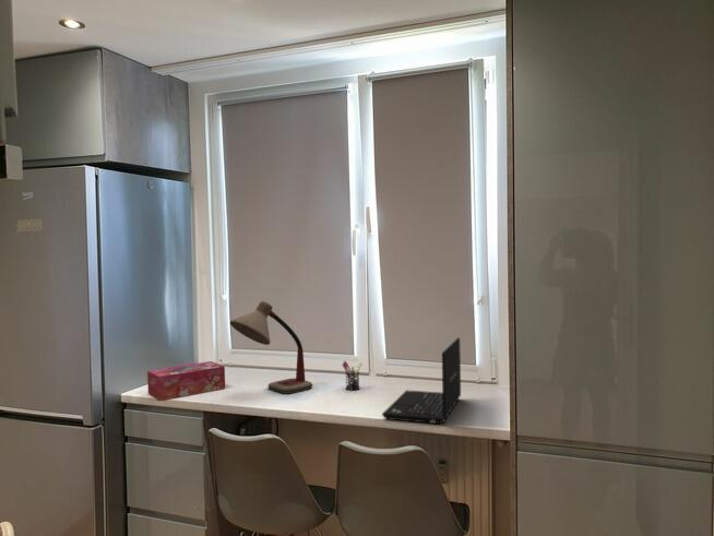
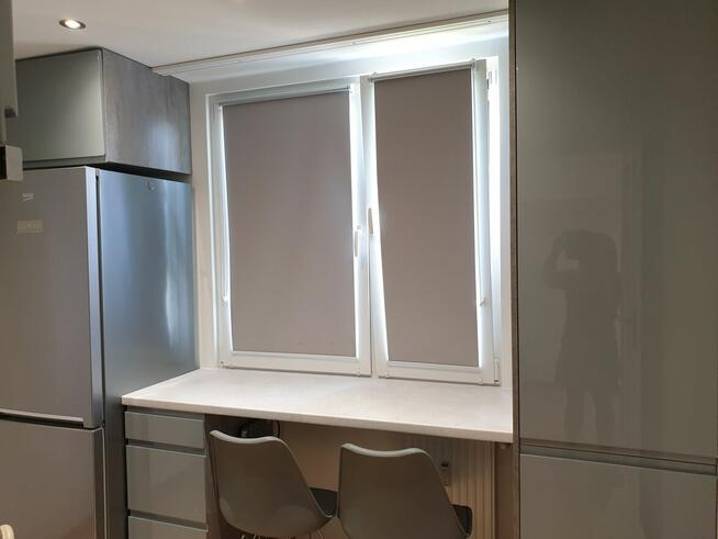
- tissue box [146,360,226,402]
- desk lamp [229,300,313,394]
- laptop [381,336,462,425]
- pen holder [341,359,362,391]
